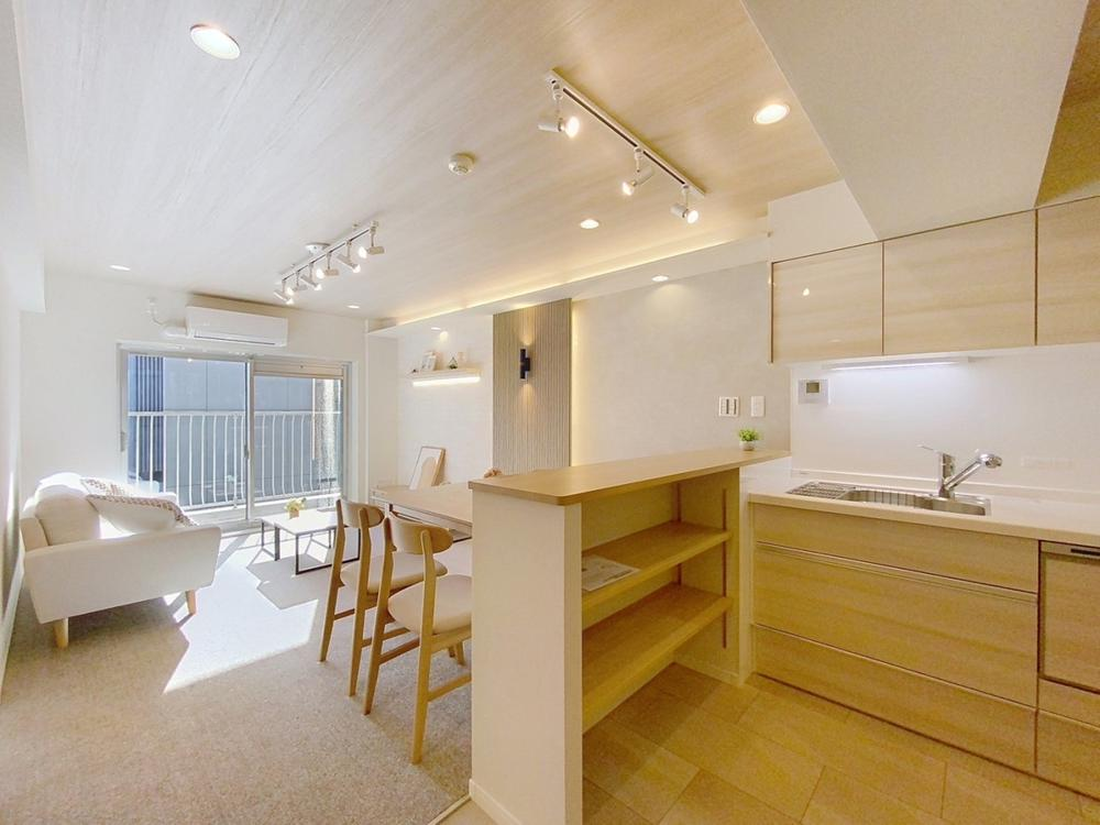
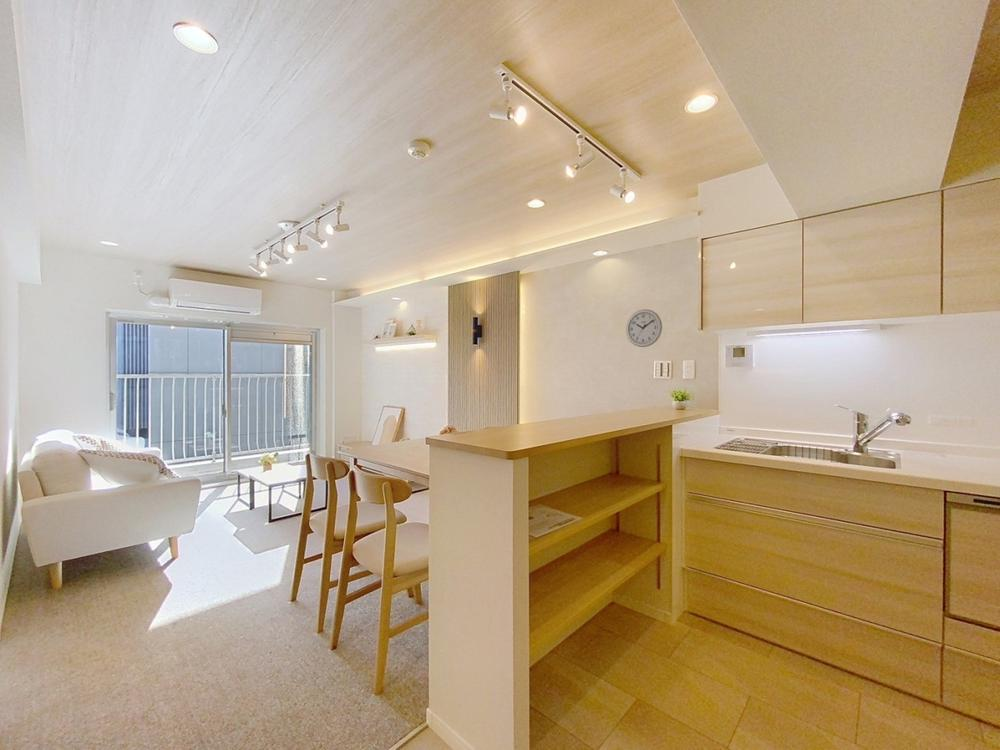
+ wall clock [625,308,663,348]
